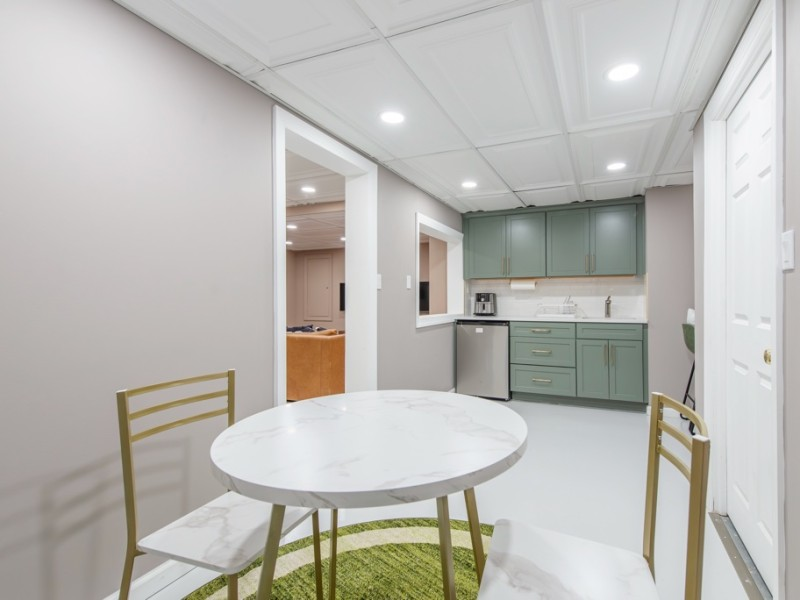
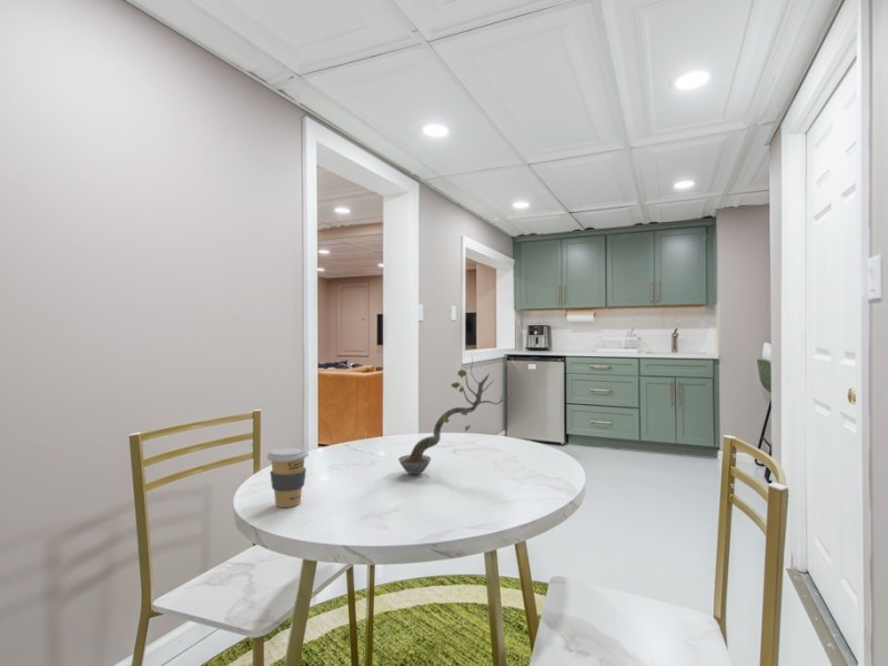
+ plant [397,353,511,475]
+ coffee cup [266,445,310,508]
